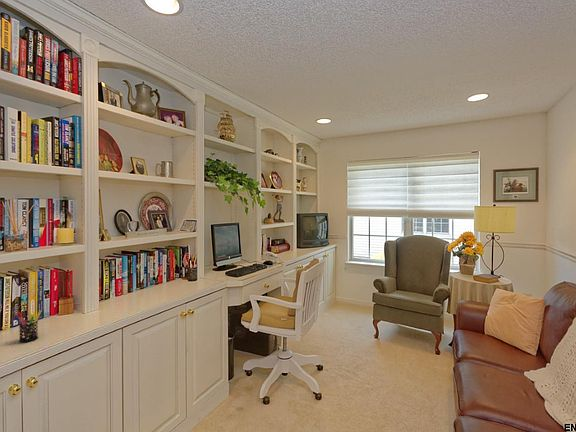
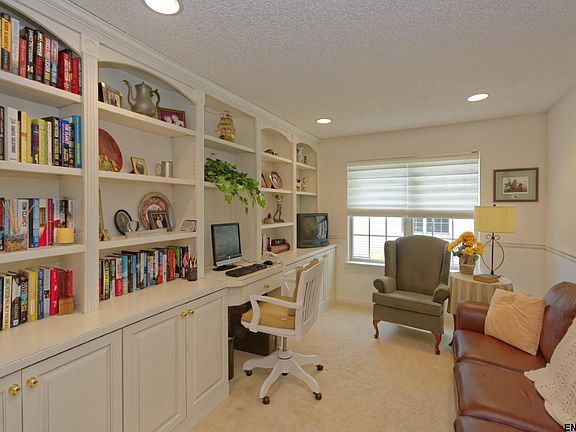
- pen holder [13,310,42,343]
